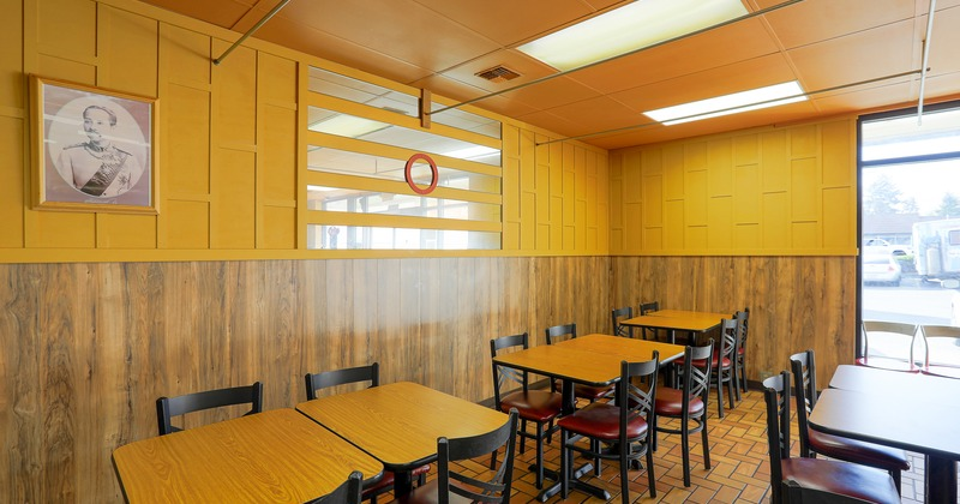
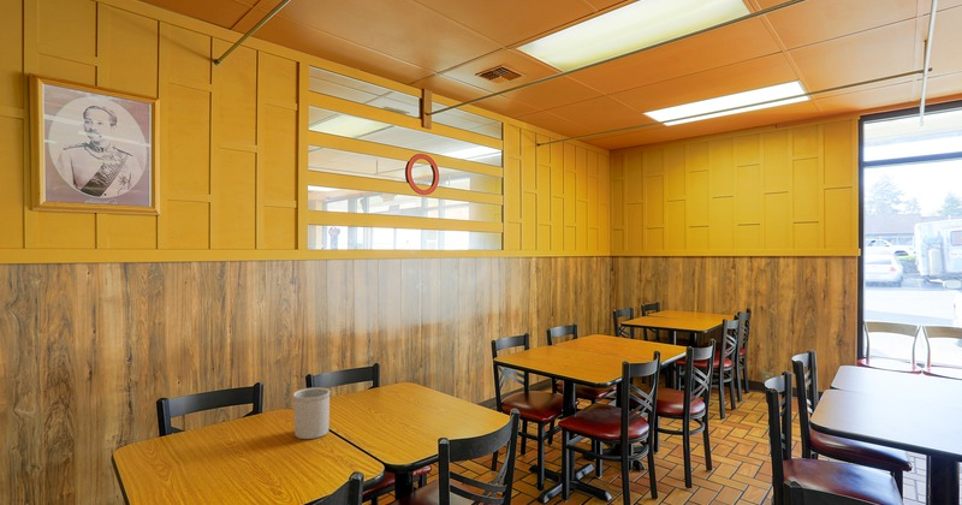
+ utensil holder [292,386,332,440]
